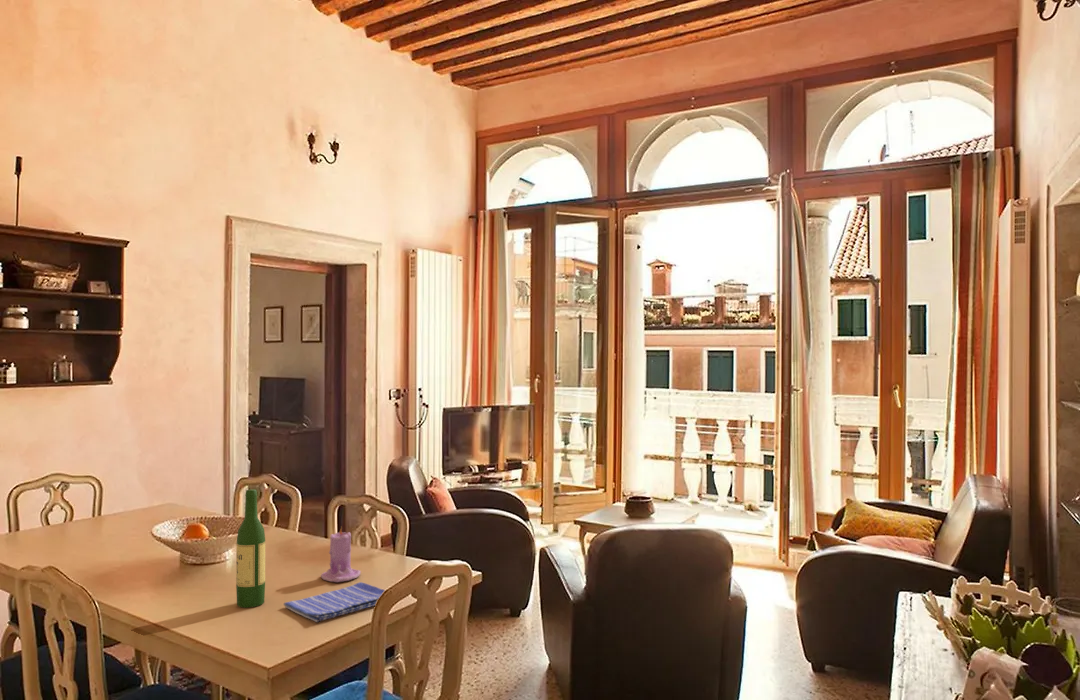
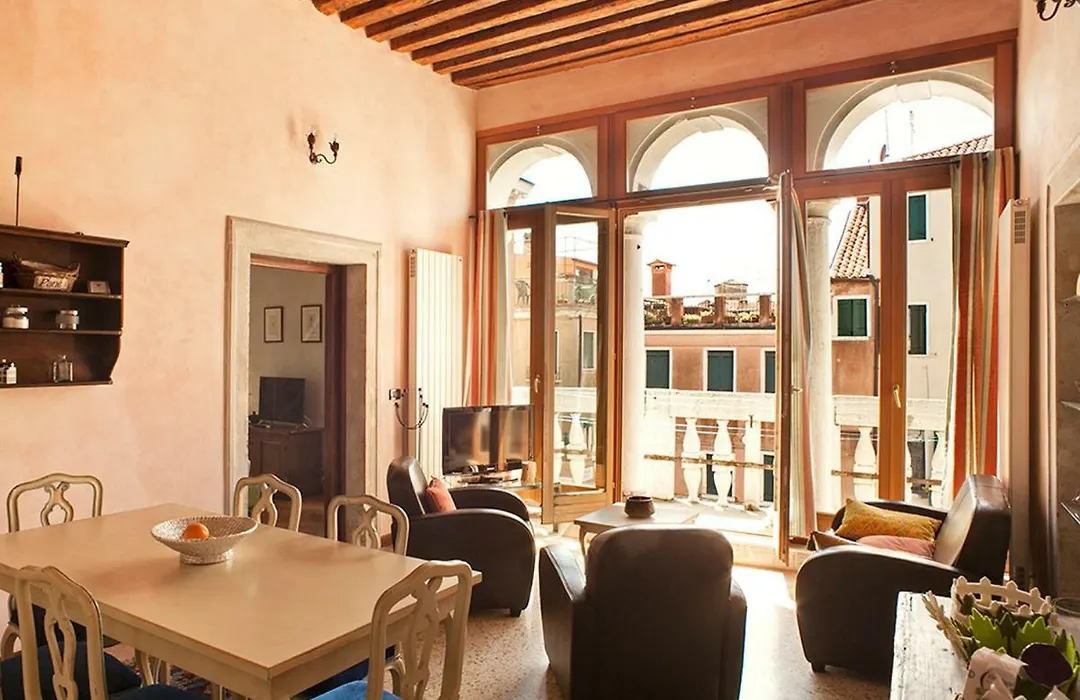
- dish towel [283,581,386,623]
- candle [320,525,362,583]
- wine bottle [235,488,266,609]
